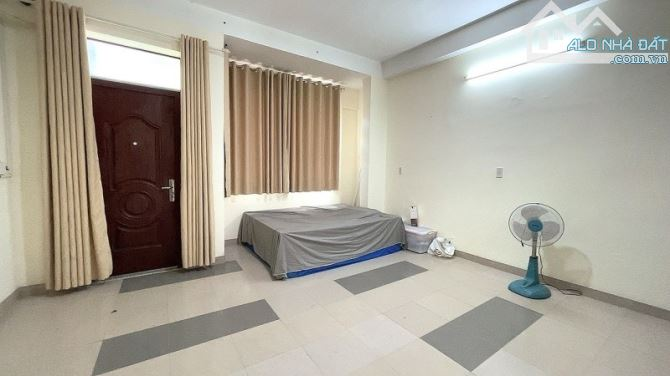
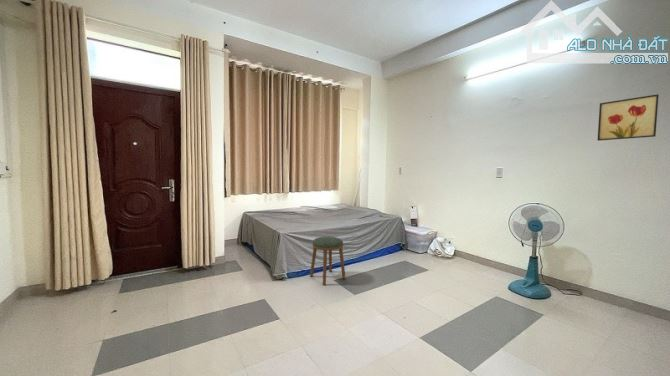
+ wall art [597,93,660,142]
+ stool [309,235,347,286]
